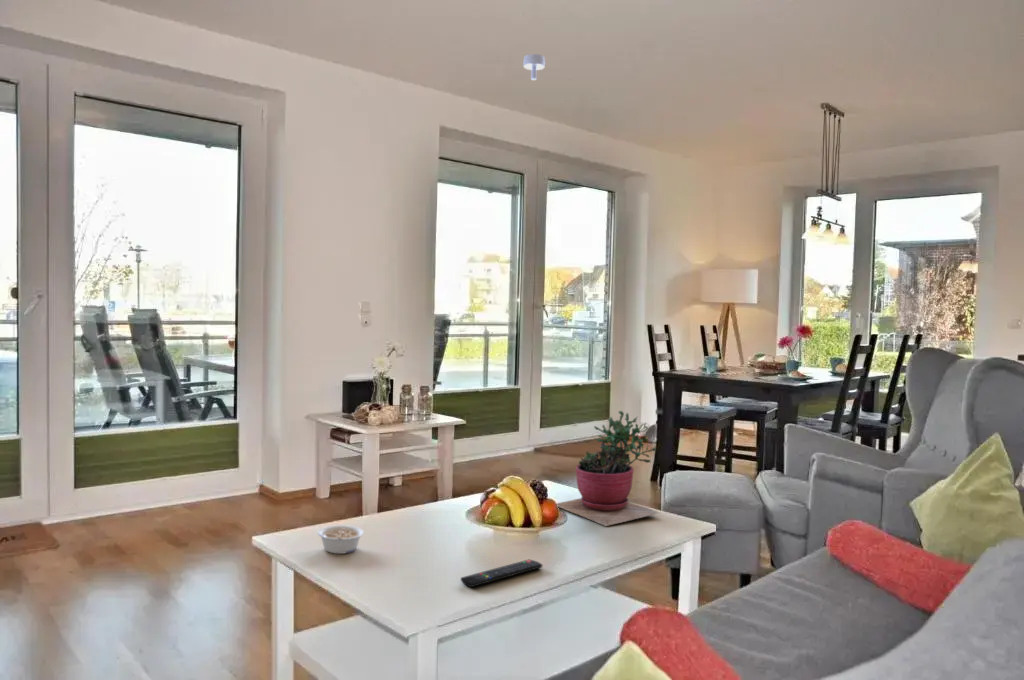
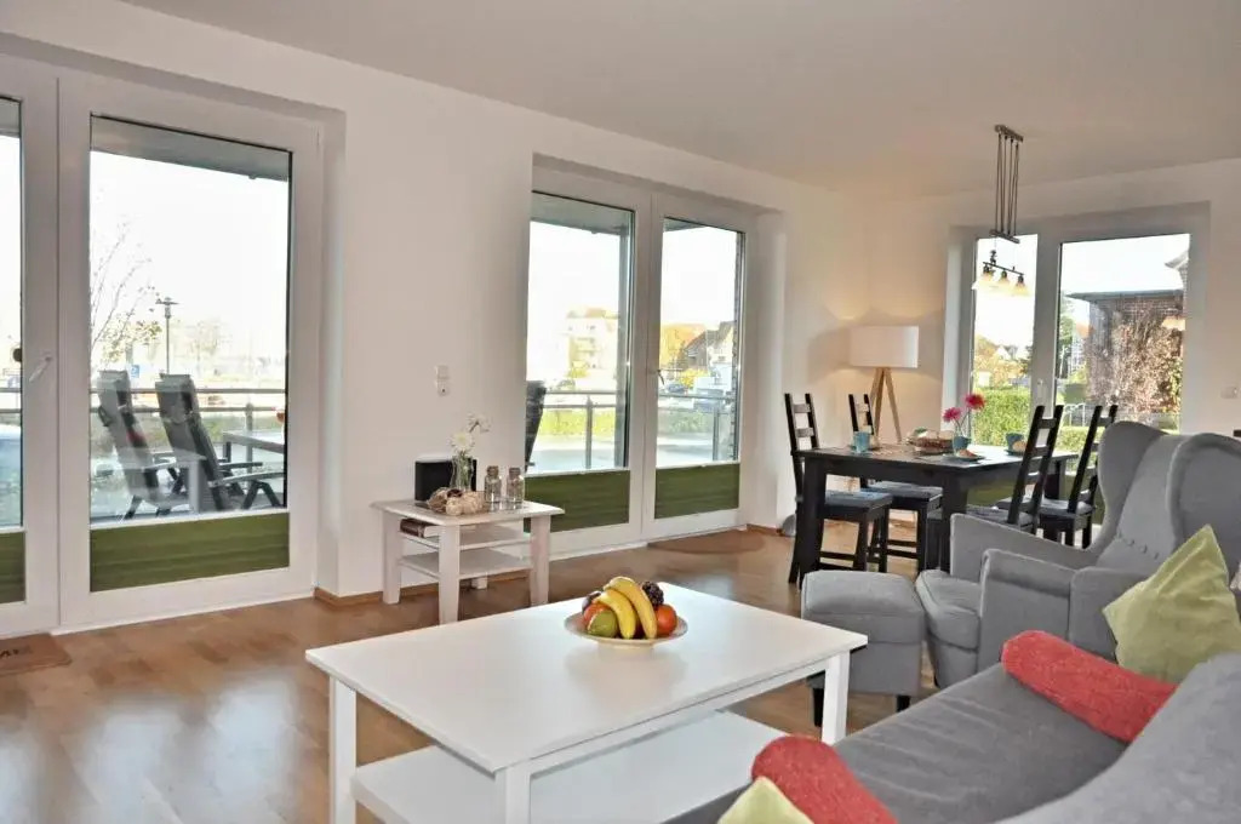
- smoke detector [522,53,546,81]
- succulent plant [556,410,661,527]
- legume [317,524,365,555]
- remote control [460,559,543,588]
